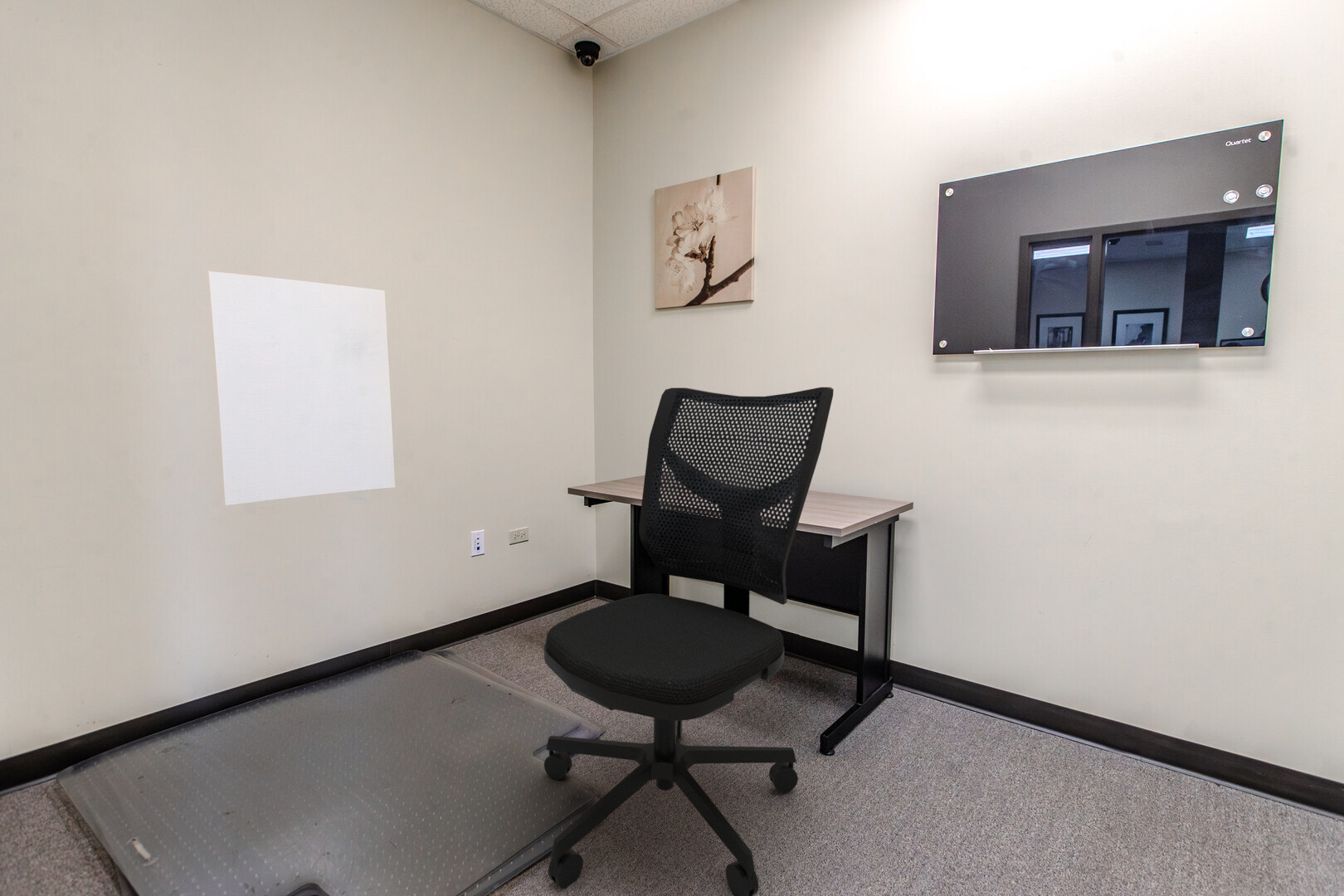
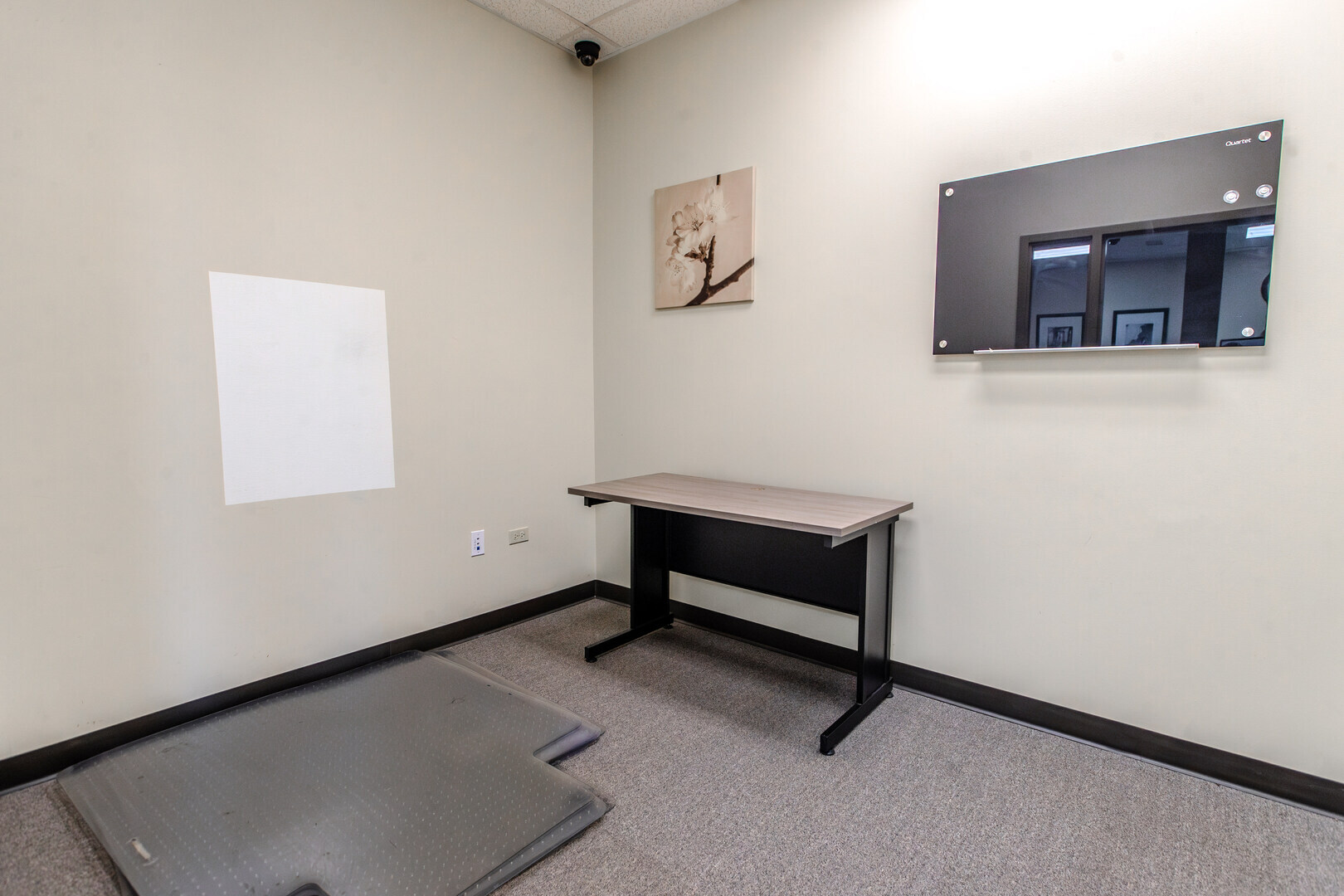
- office chair [543,387,835,896]
